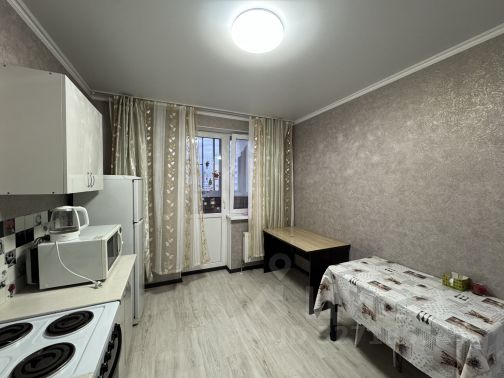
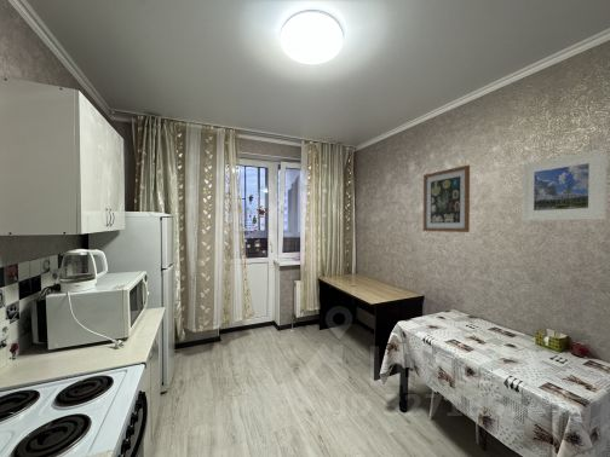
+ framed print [520,147,609,221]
+ wall art [422,164,471,233]
